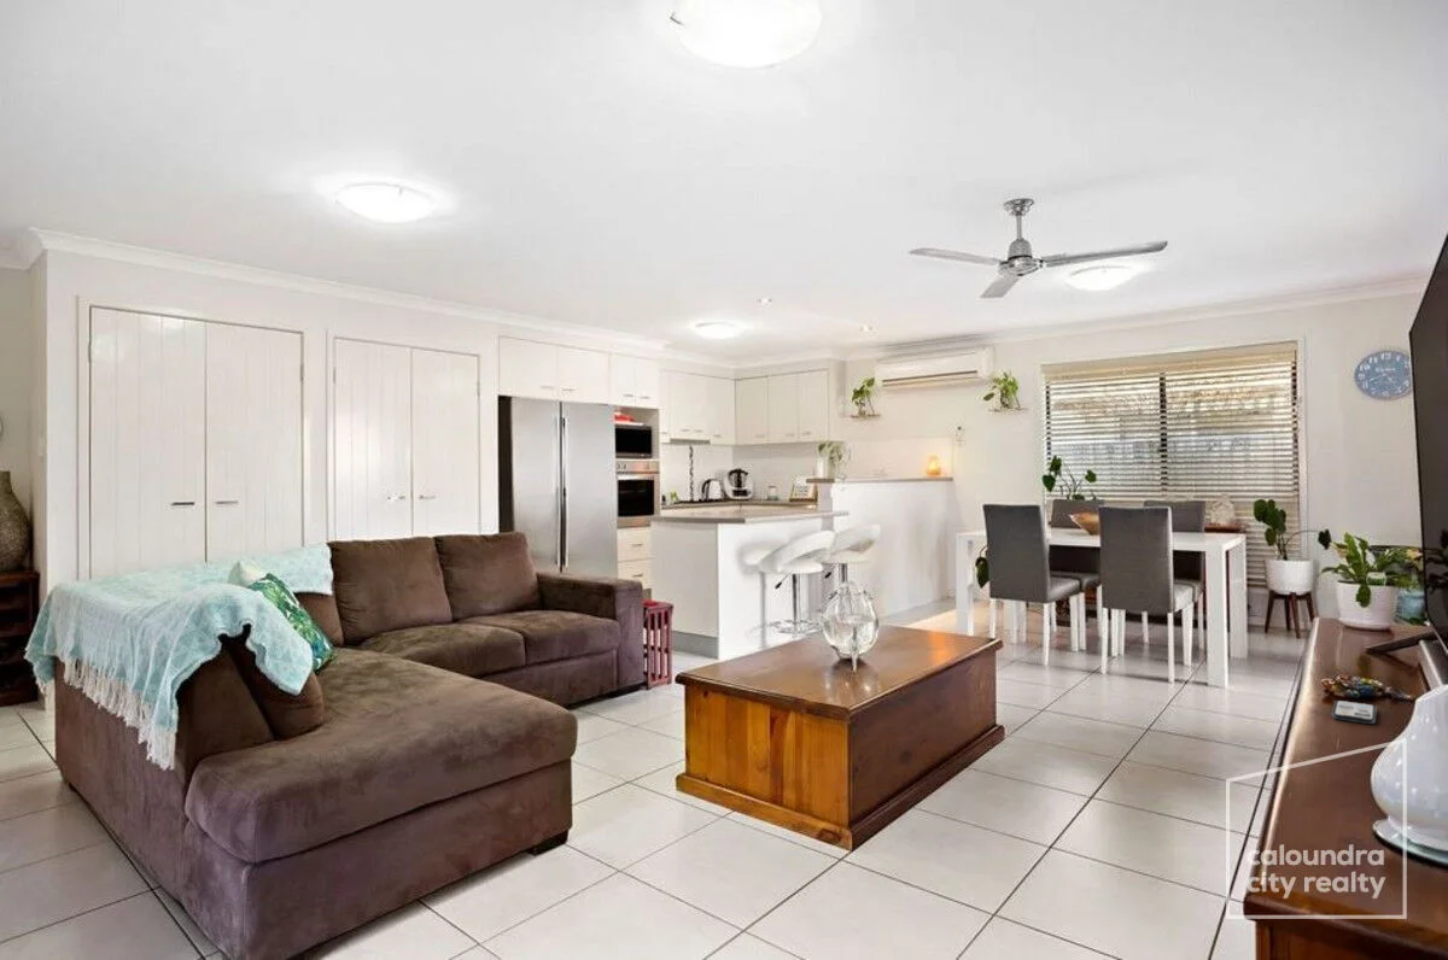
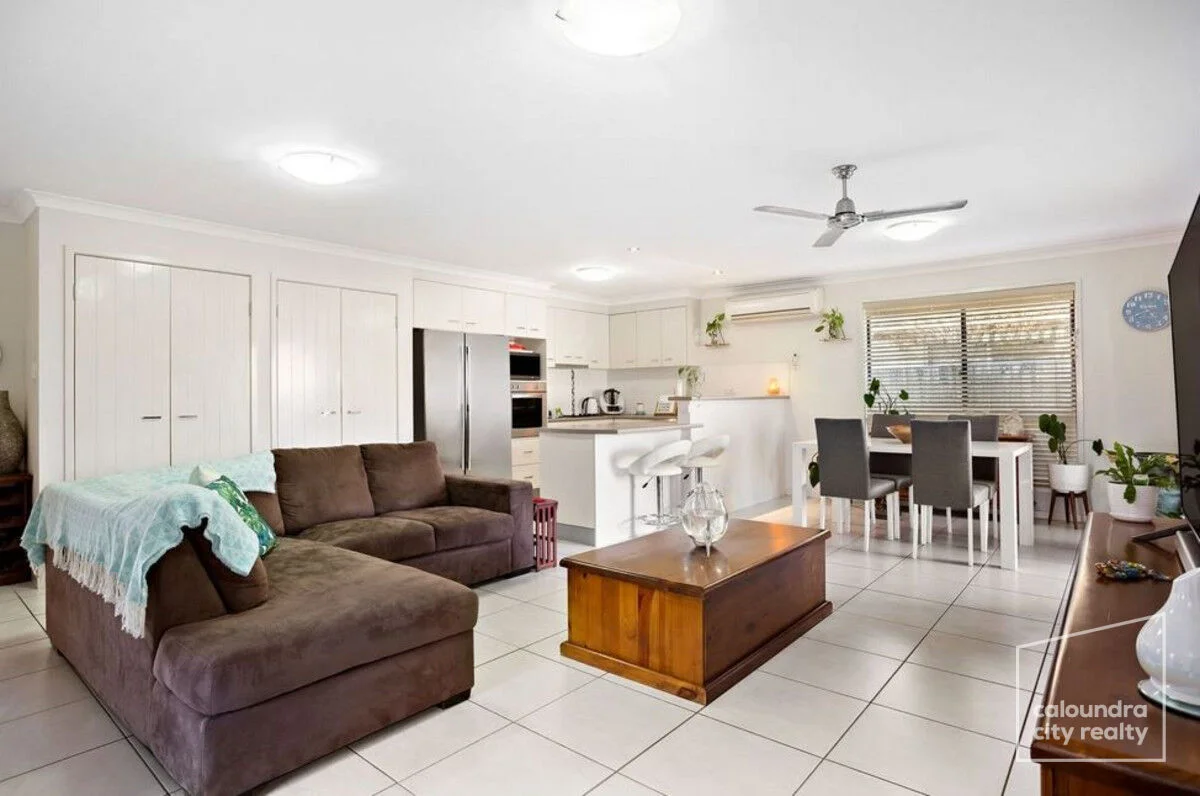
- phone case [1331,699,1378,725]
